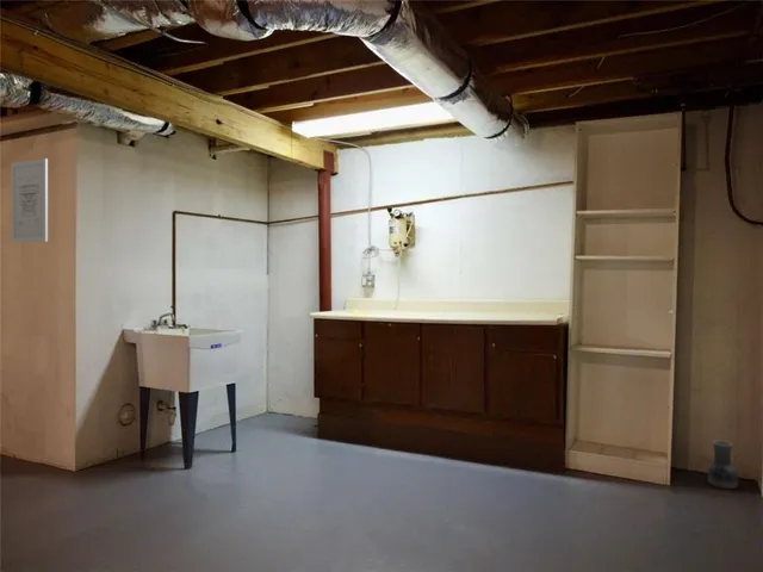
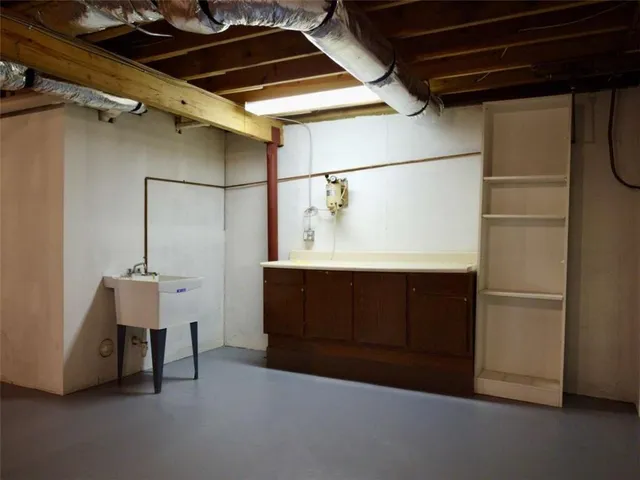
- vase [707,440,739,490]
- wall art [10,157,49,243]
